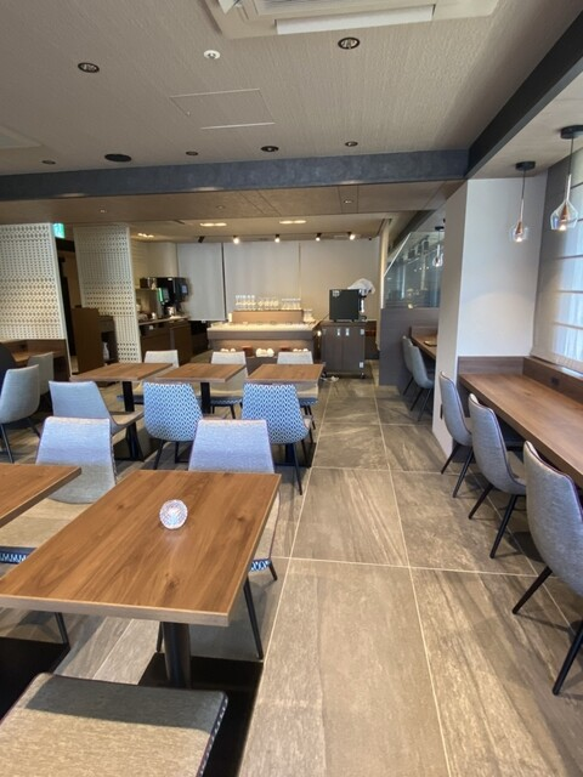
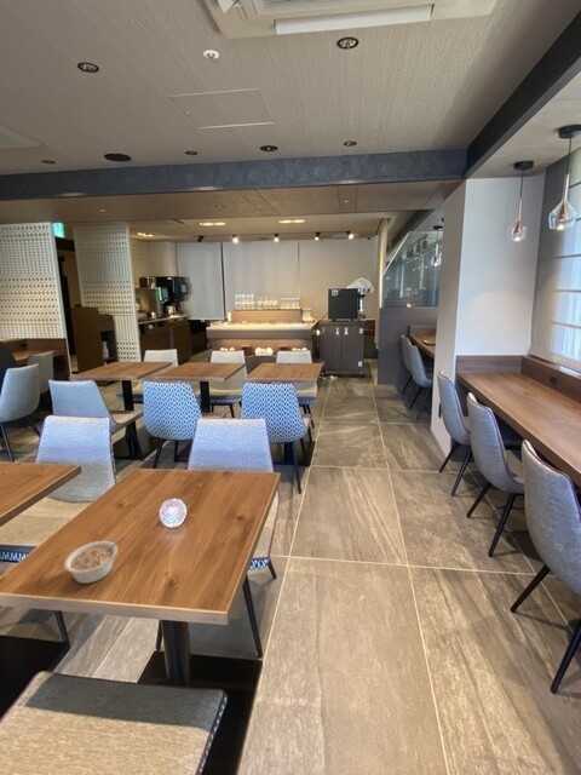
+ legume [63,535,126,585]
